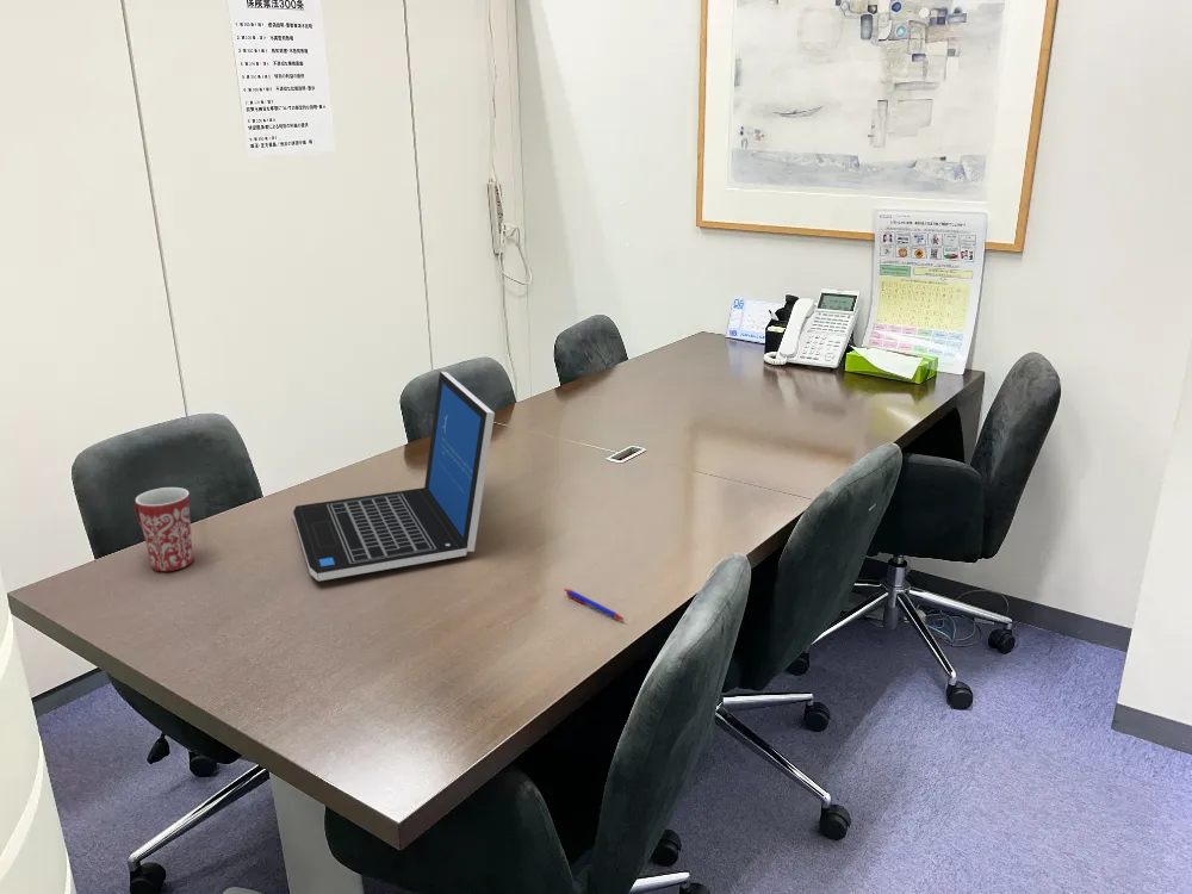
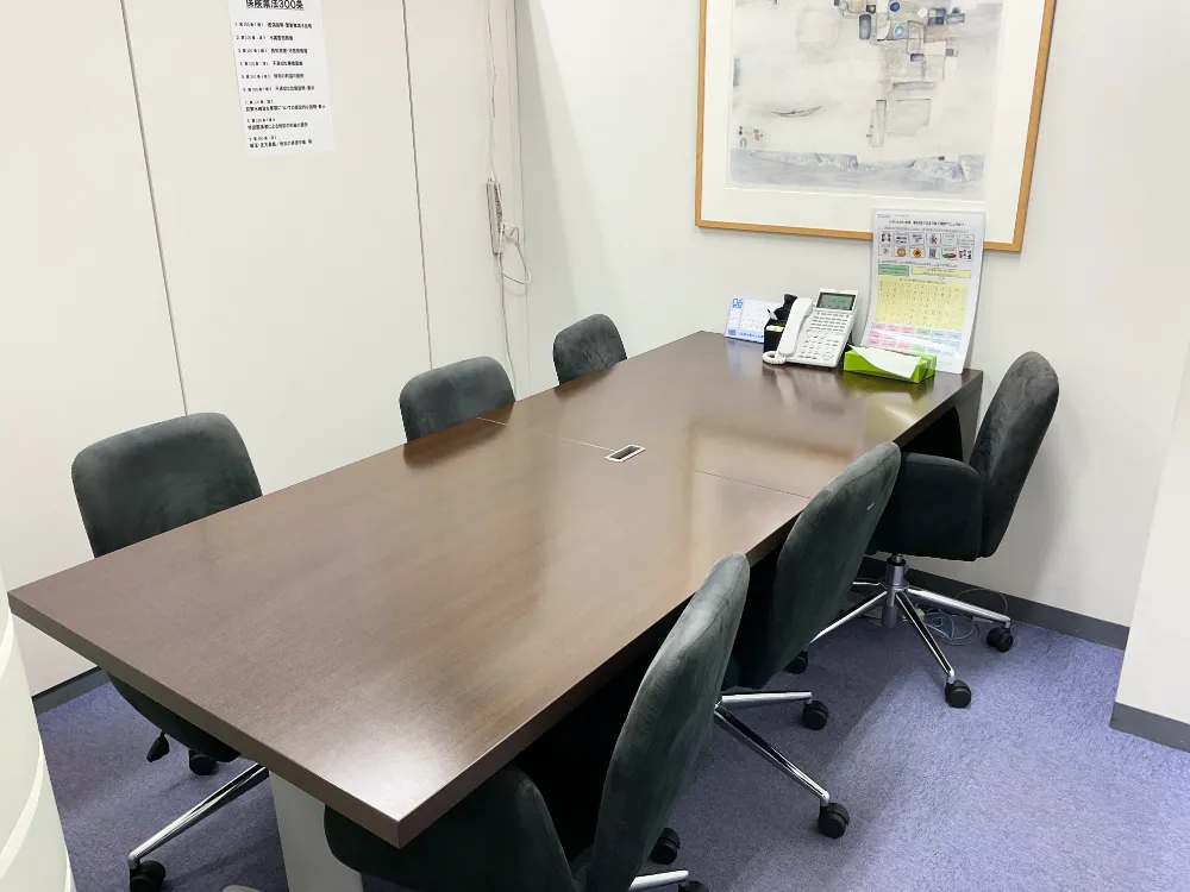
- mug [134,486,194,572]
- pen [563,588,626,621]
- laptop [292,371,496,582]
